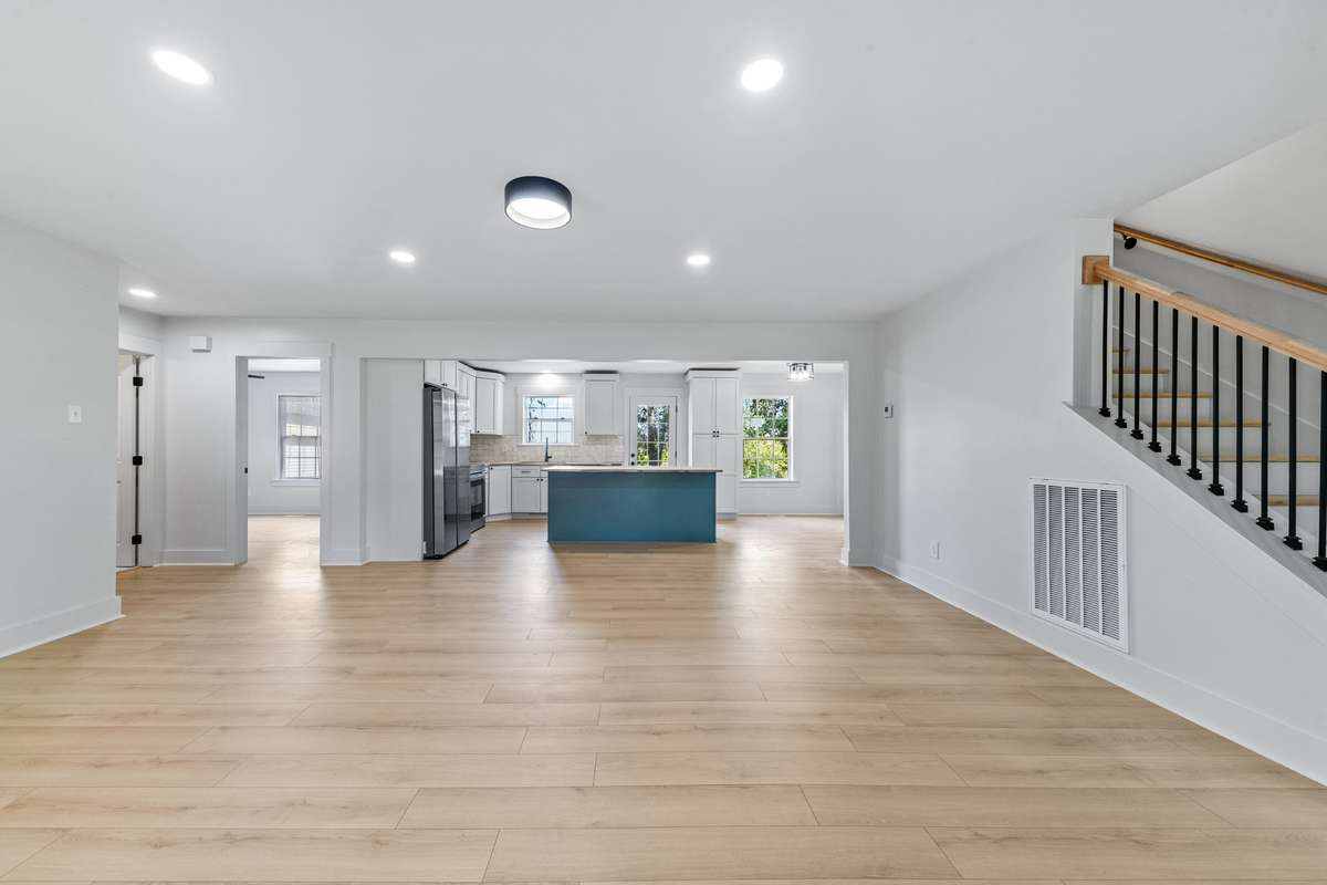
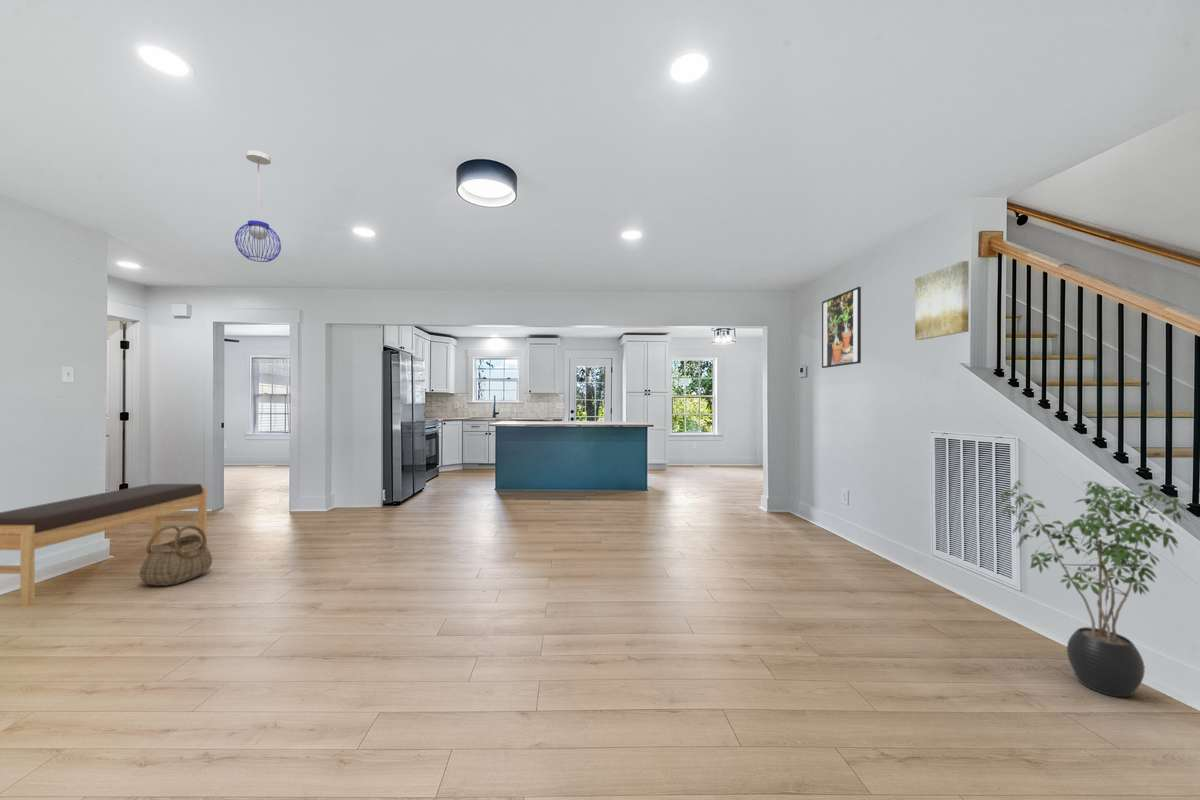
+ potted plant [997,479,1189,698]
+ wall art [914,260,970,341]
+ pendant light [234,149,282,263]
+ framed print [821,286,862,369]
+ basket [139,524,213,587]
+ bench [0,483,208,607]
